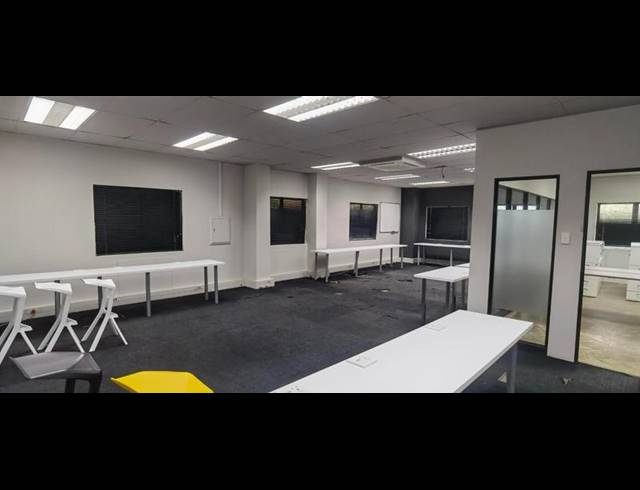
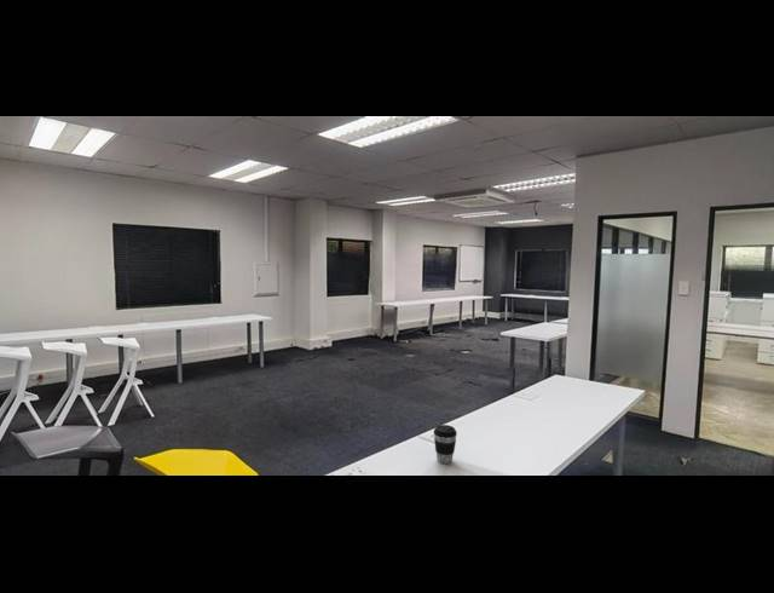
+ coffee cup [433,424,458,465]
